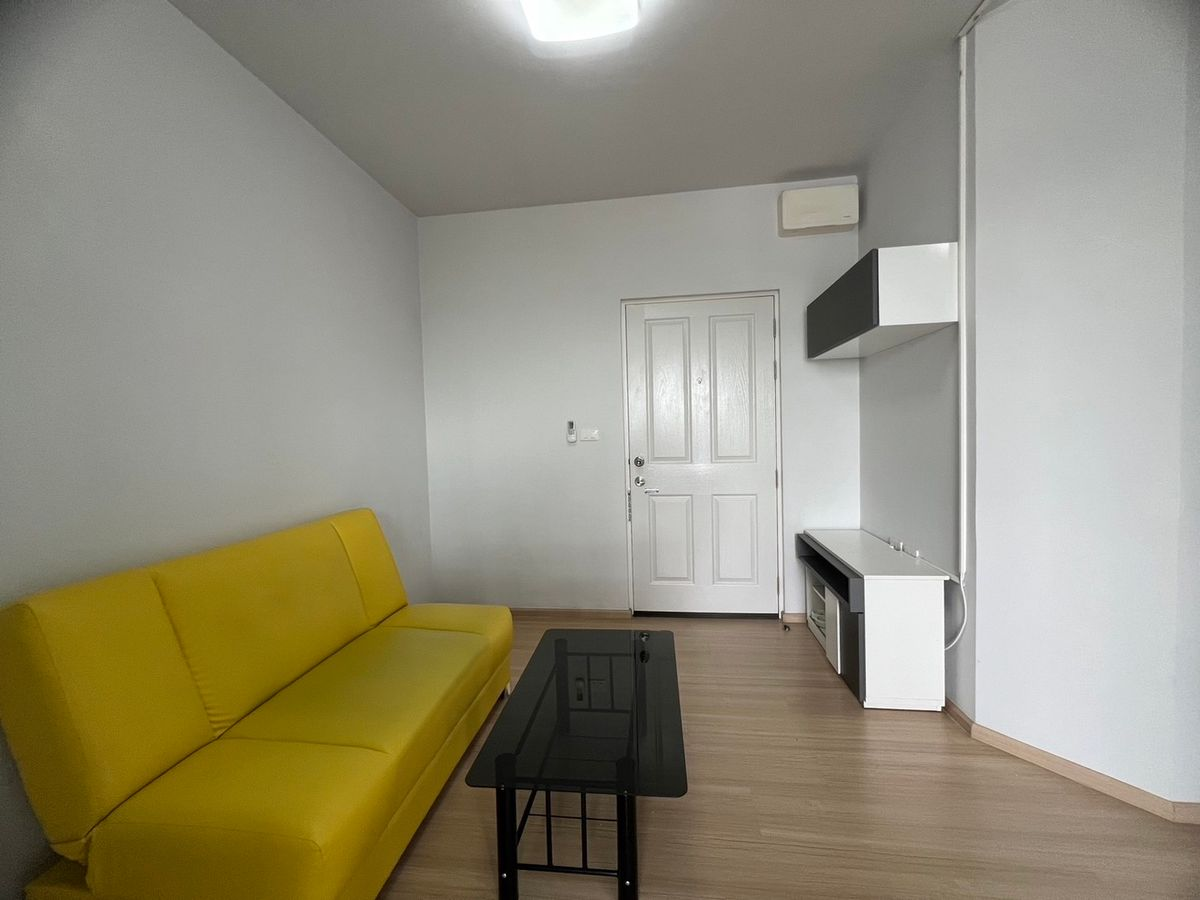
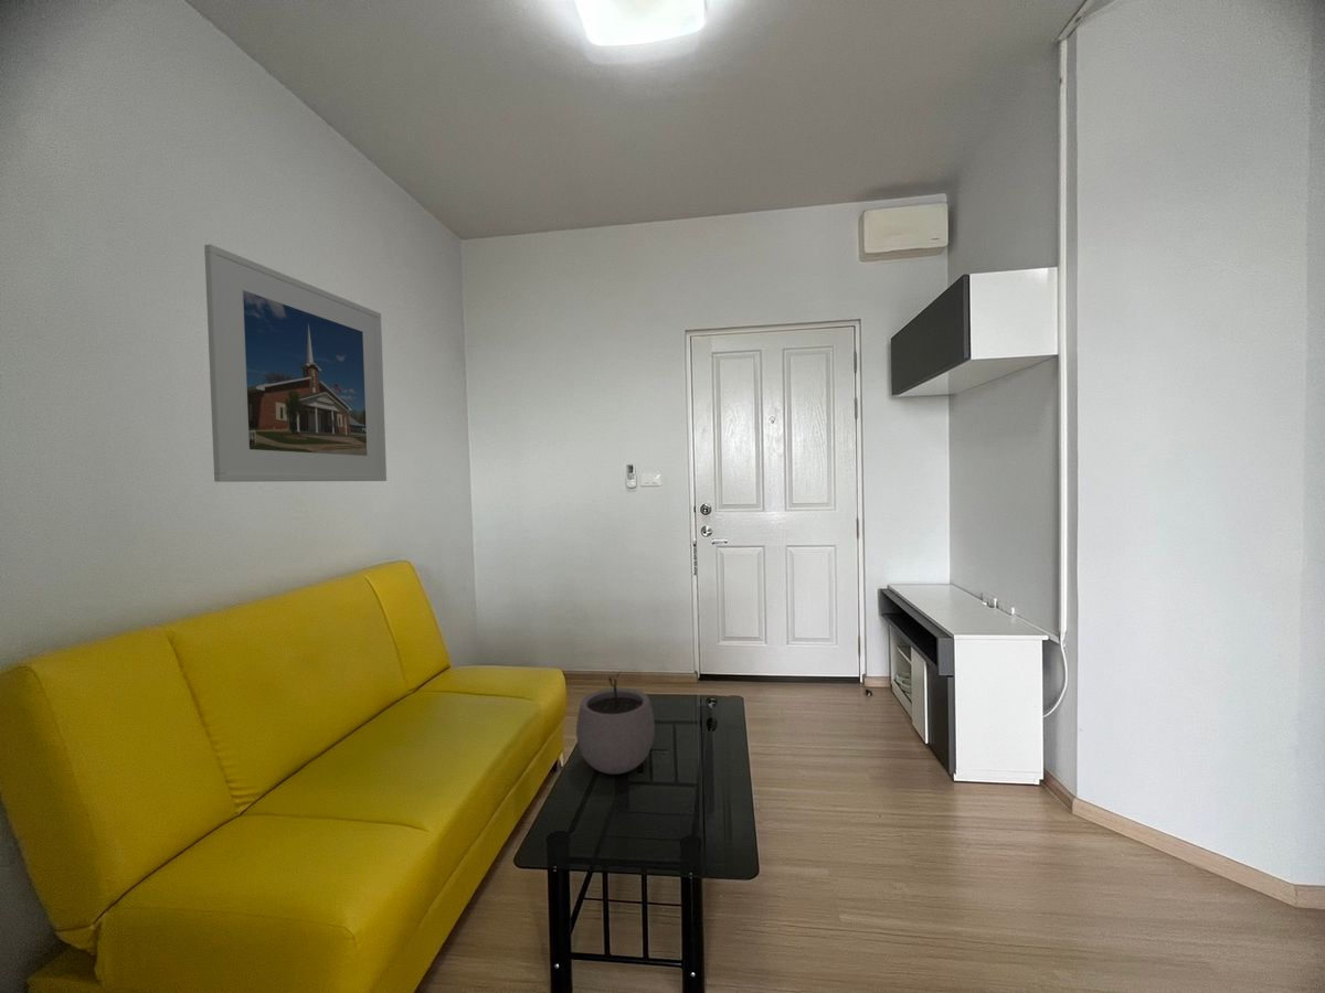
+ plant pot [575,670,656,776]
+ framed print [203,243,388,483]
